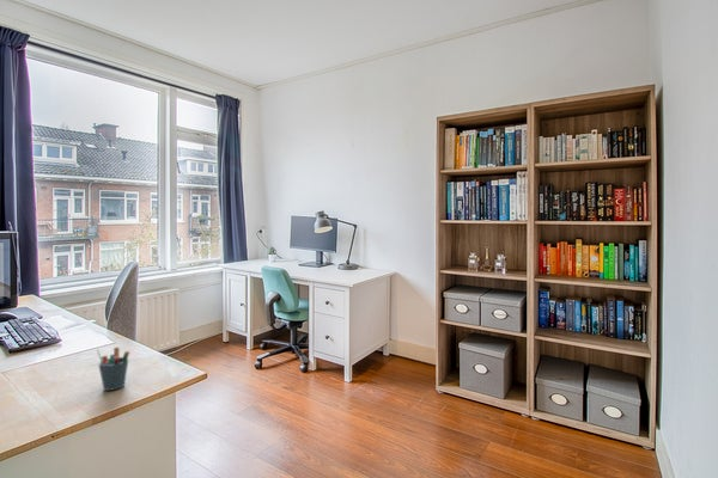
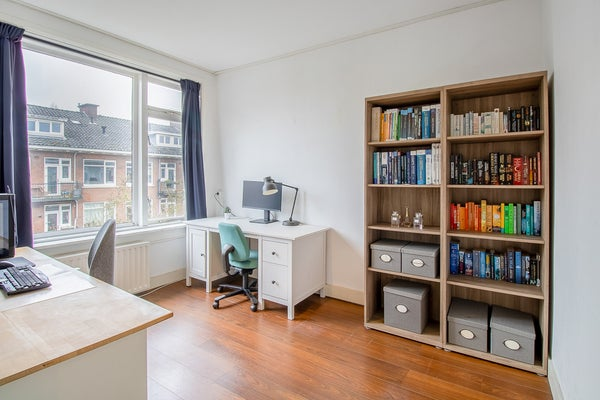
- pen holder [96,347,130,392]
